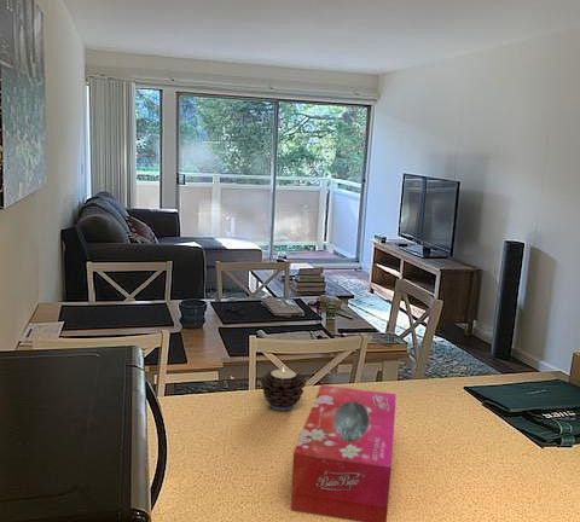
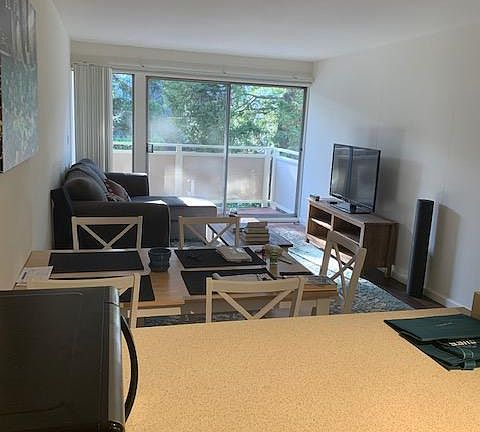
- tissue box [290,384,398,522]
- candle [260,366,307,412]
